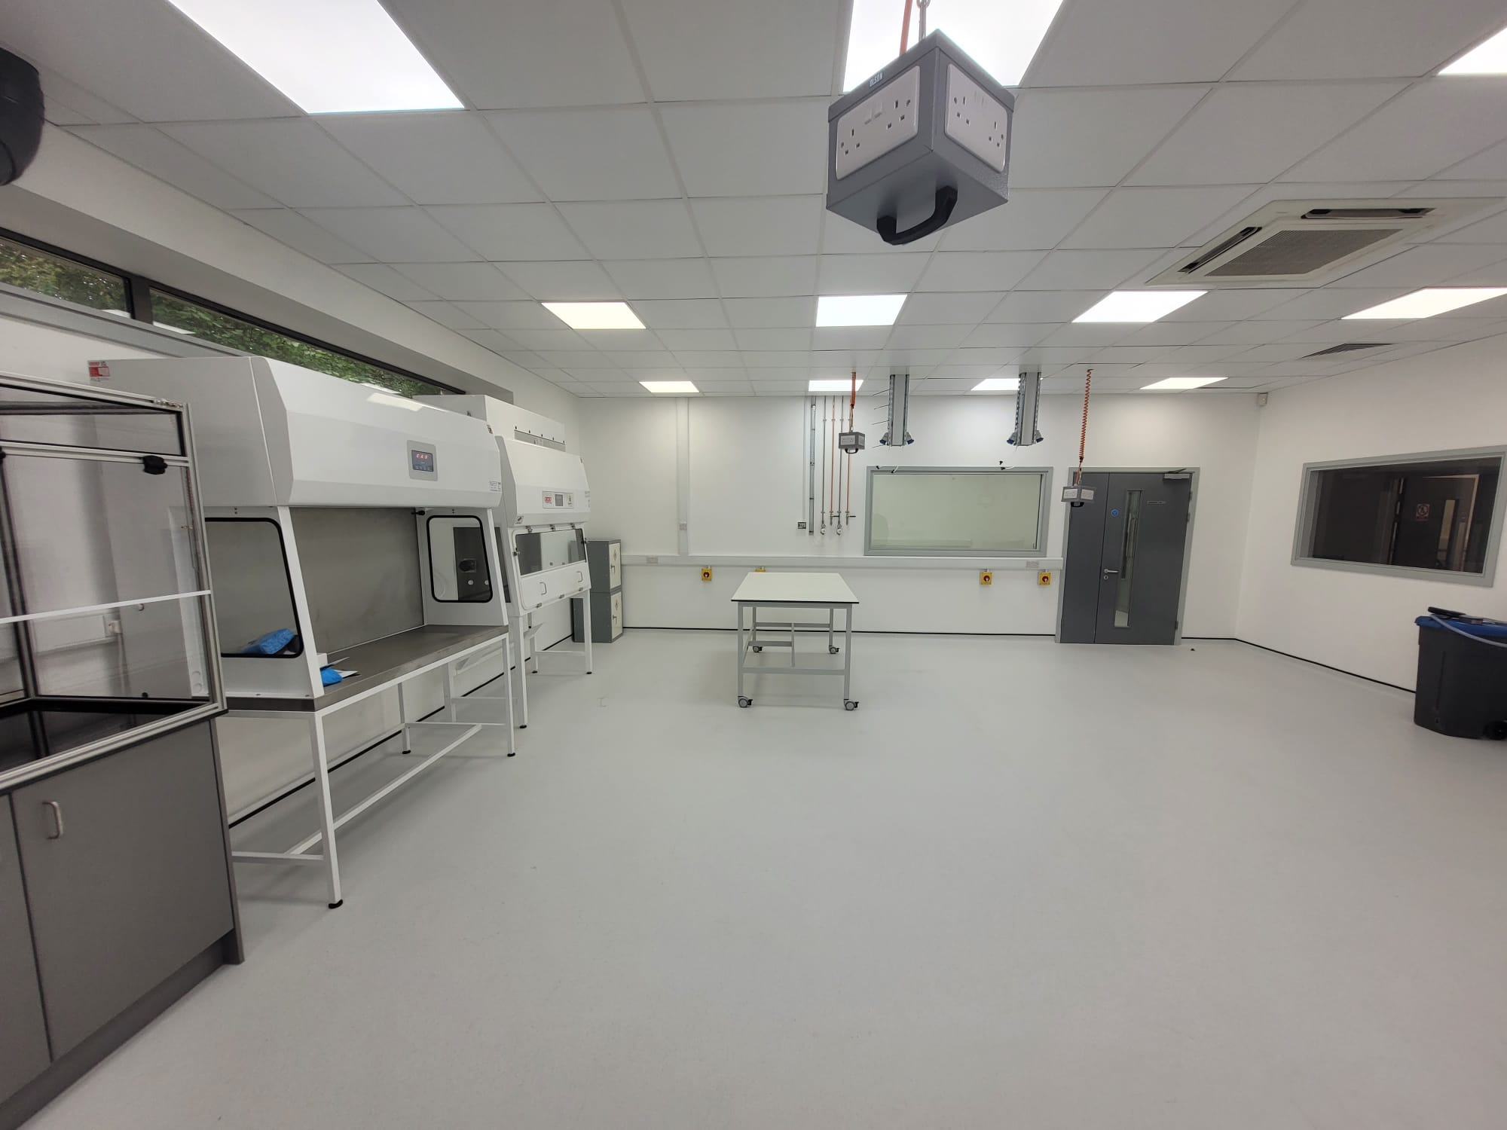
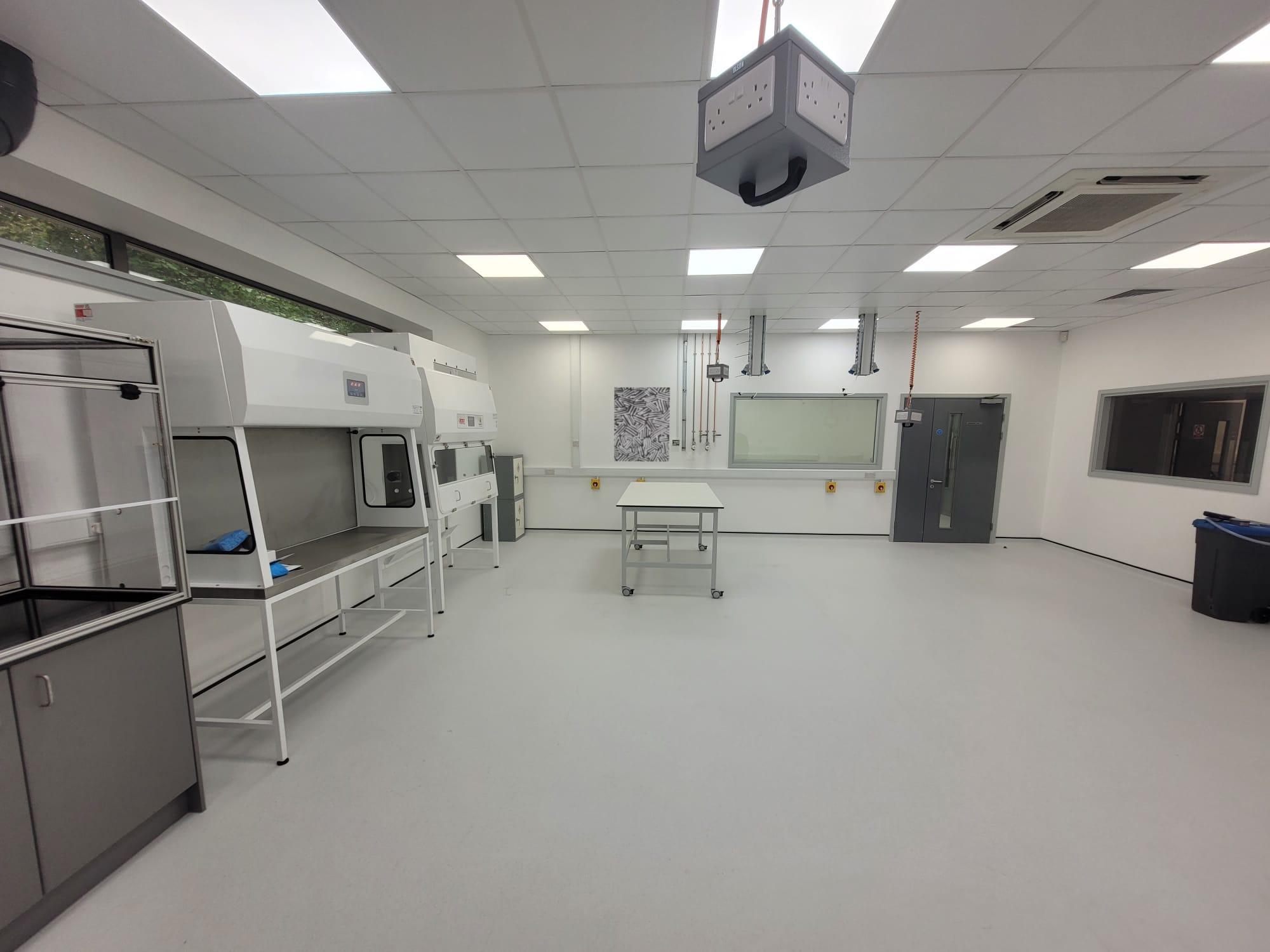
+ wall art [613,387,671,463]
